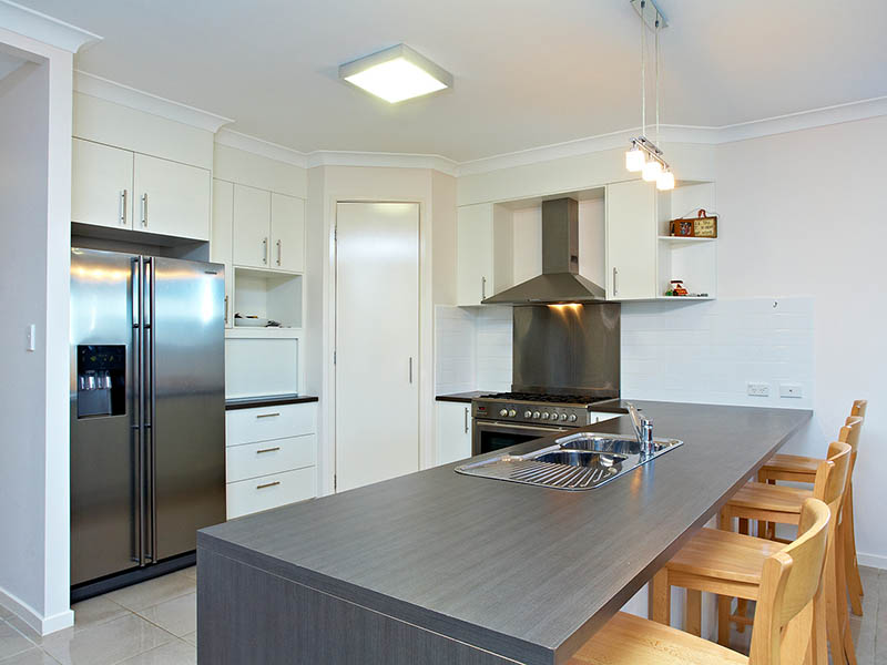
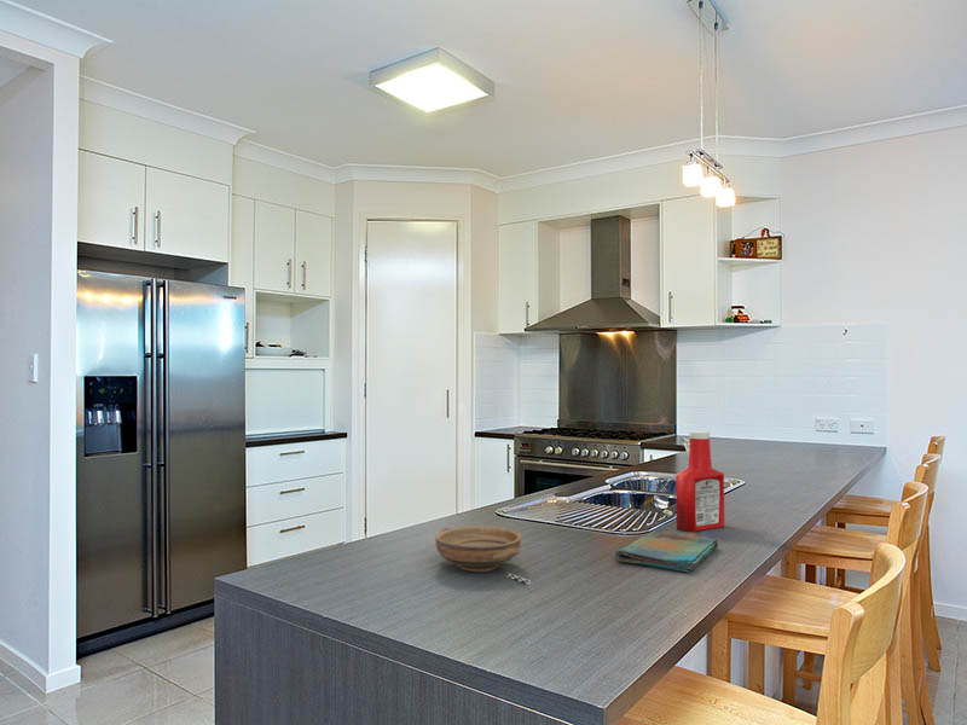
+ soap bottle [674,430,725,533]
+ dish towel [614,530,719,573]
+ bowl [434,524,532,586]
